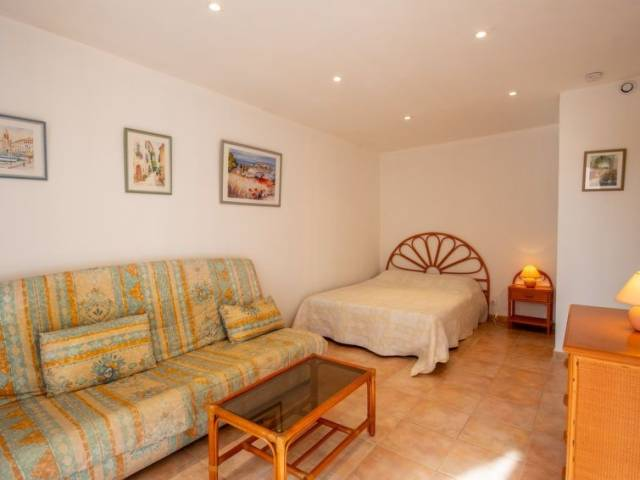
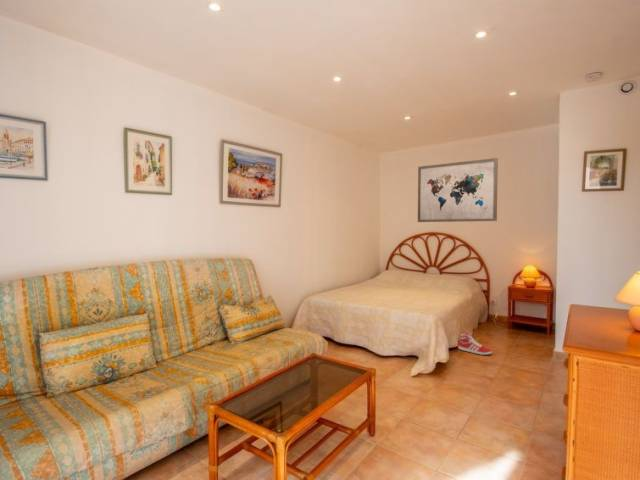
+ wall art [417,157,499,223]
+ sneaker [457,332,493,356]
